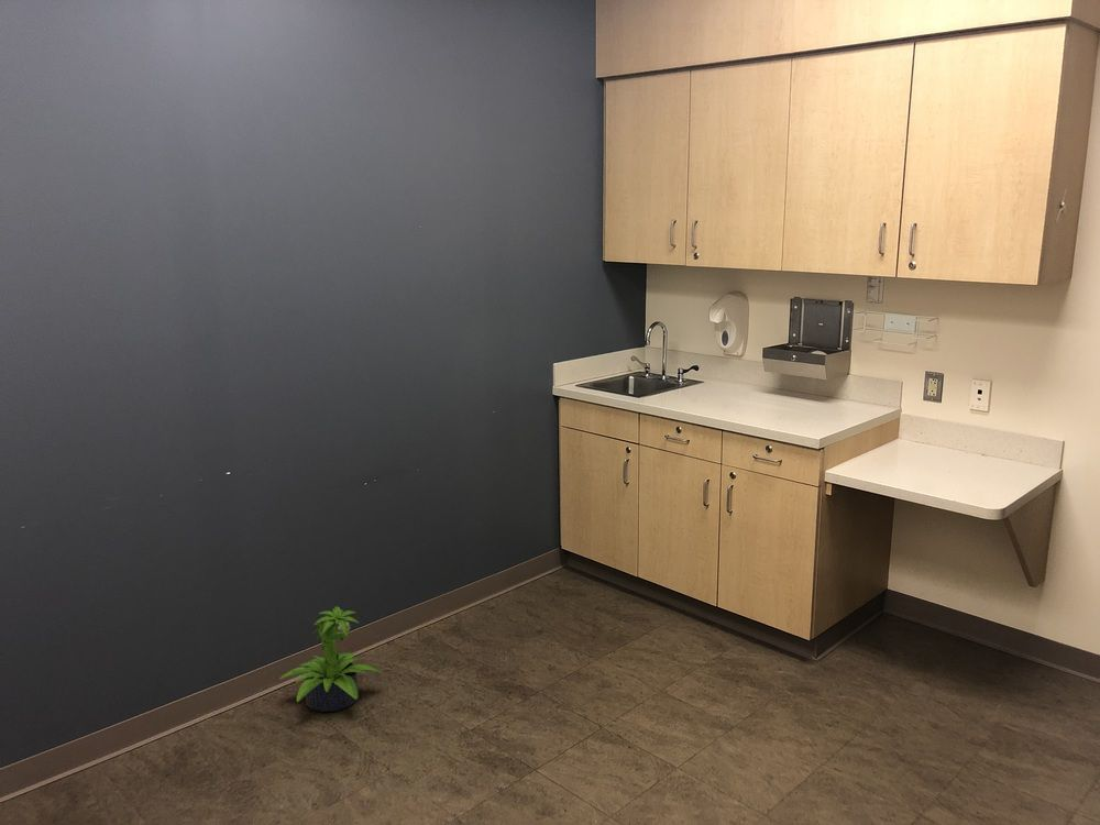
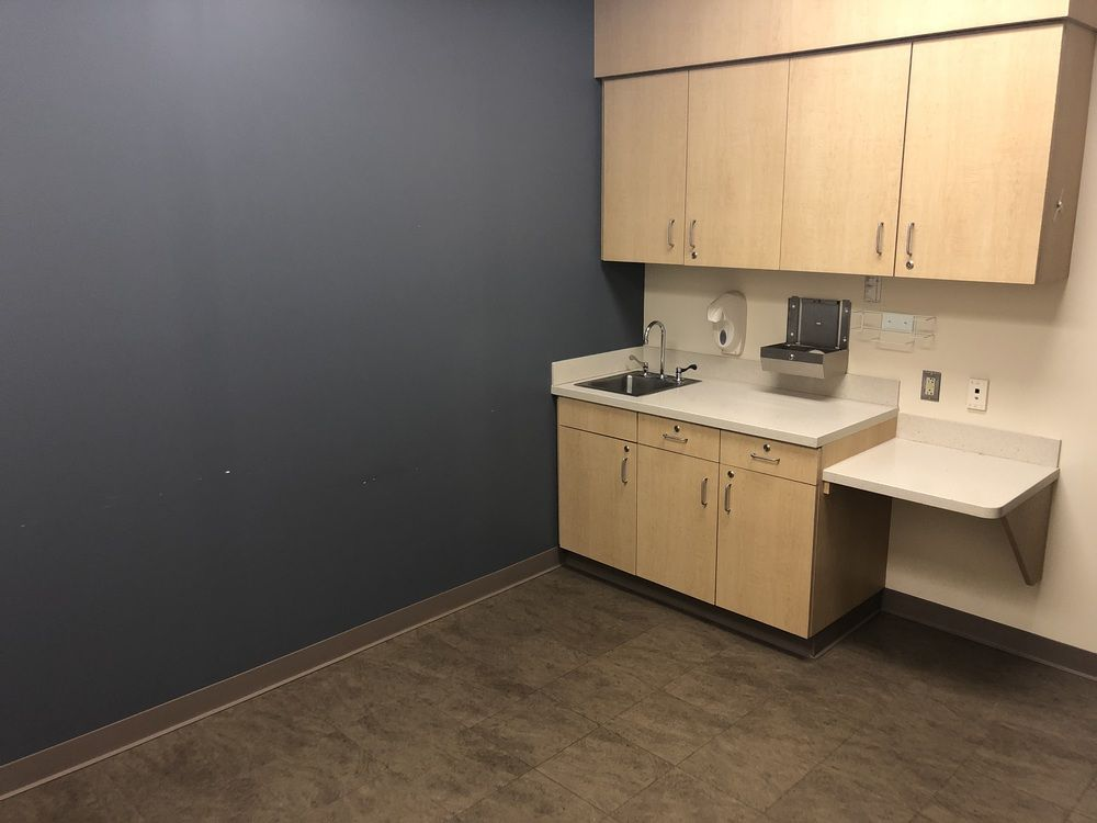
- potted plant [278,606,384,713]
